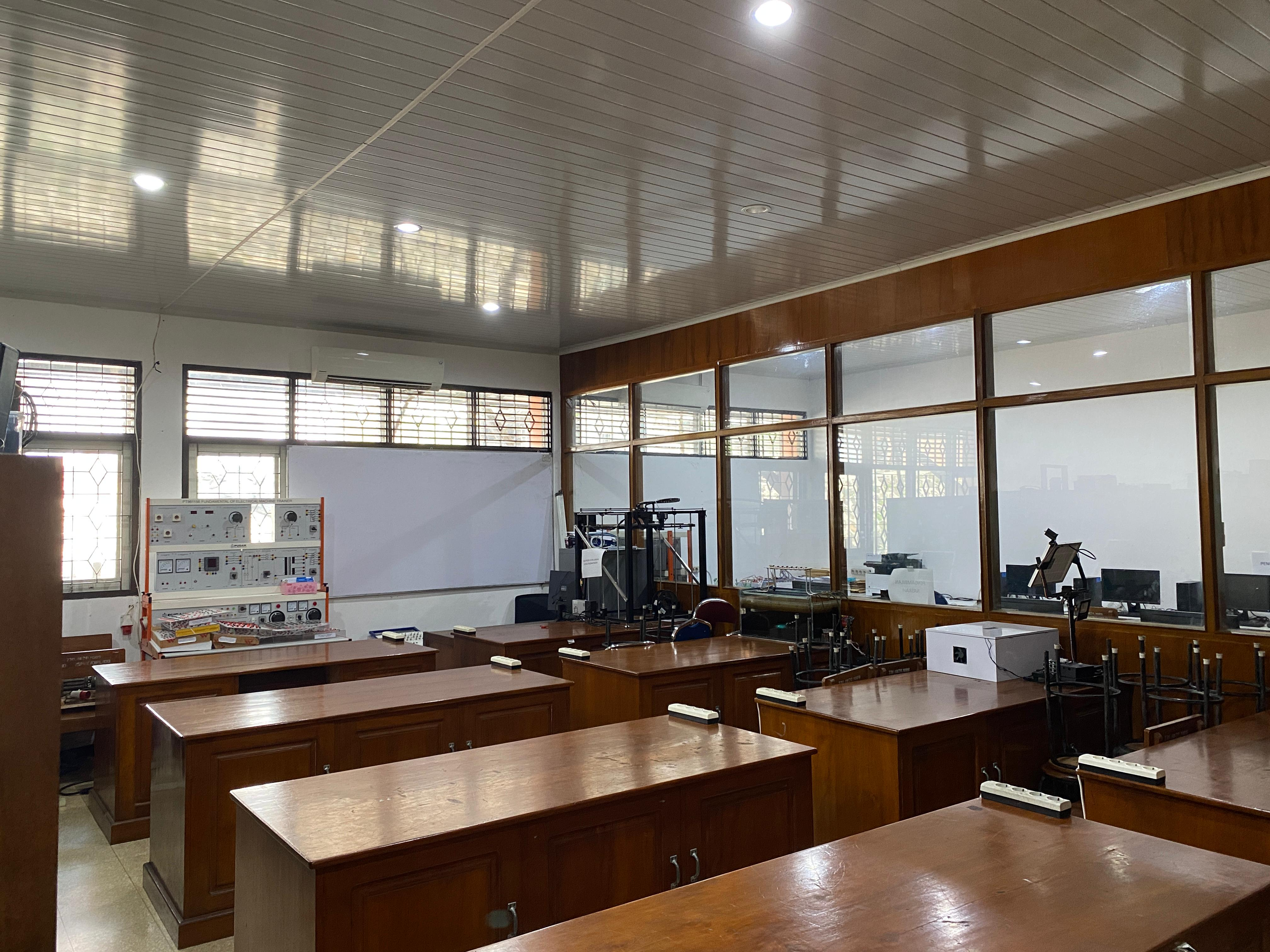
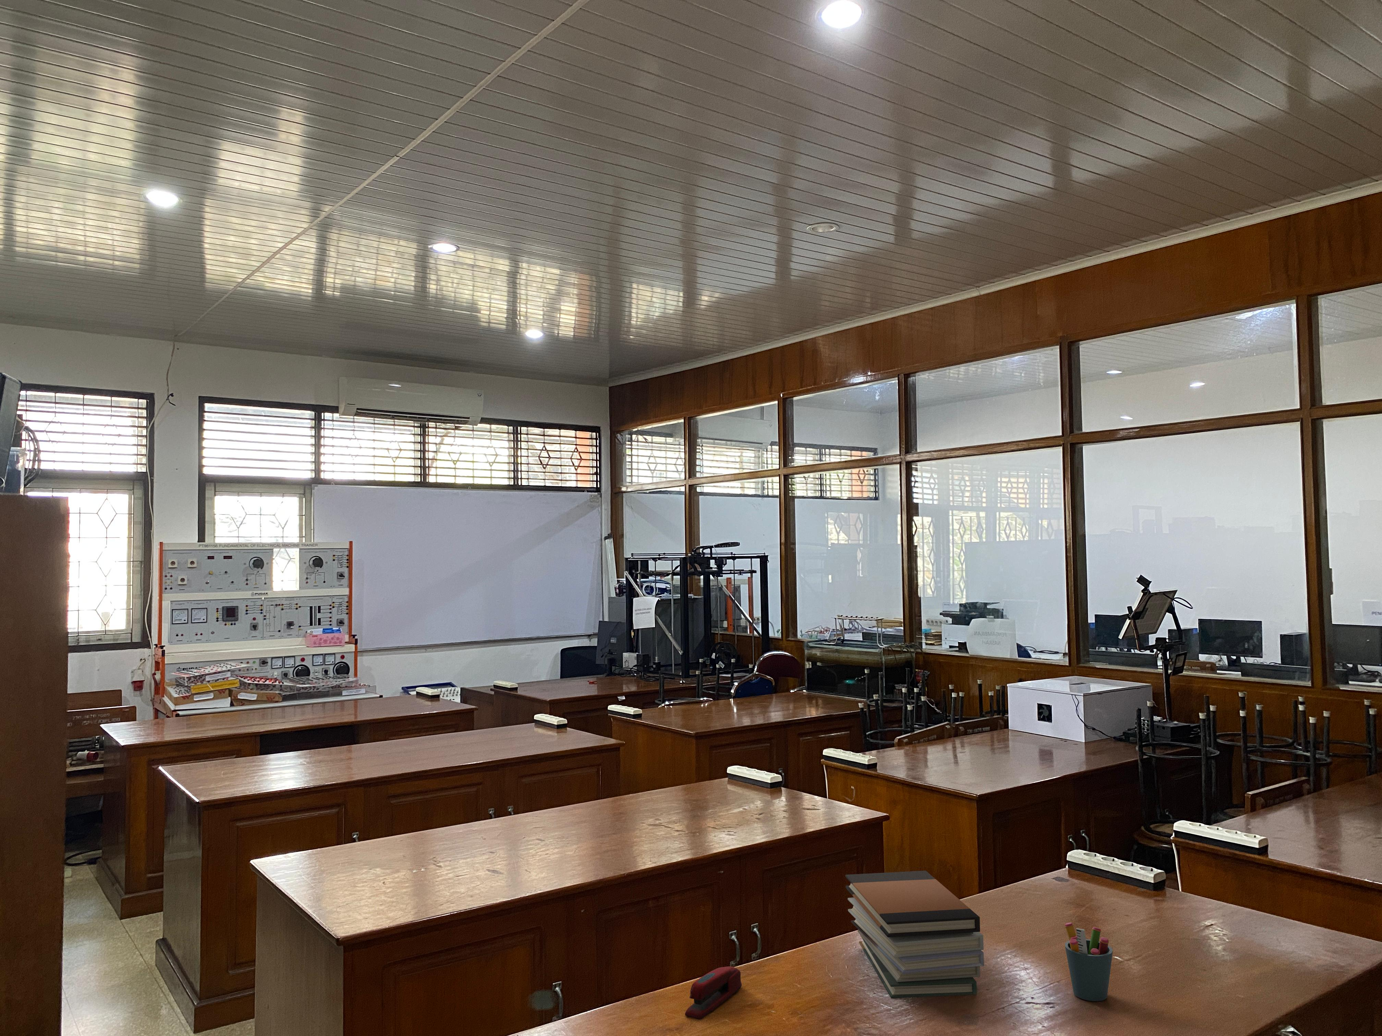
+ book stack [844,871,985,999]
+ stapler [684,966,742,1020]
+ pen holder [1064,922,1113,1002]
